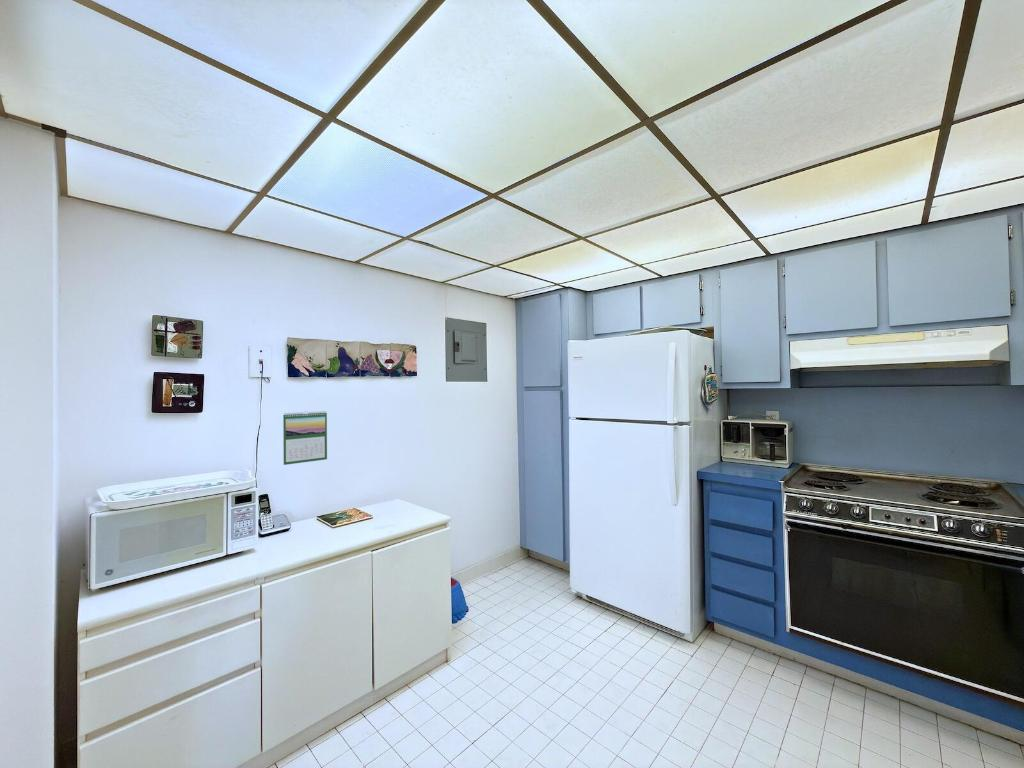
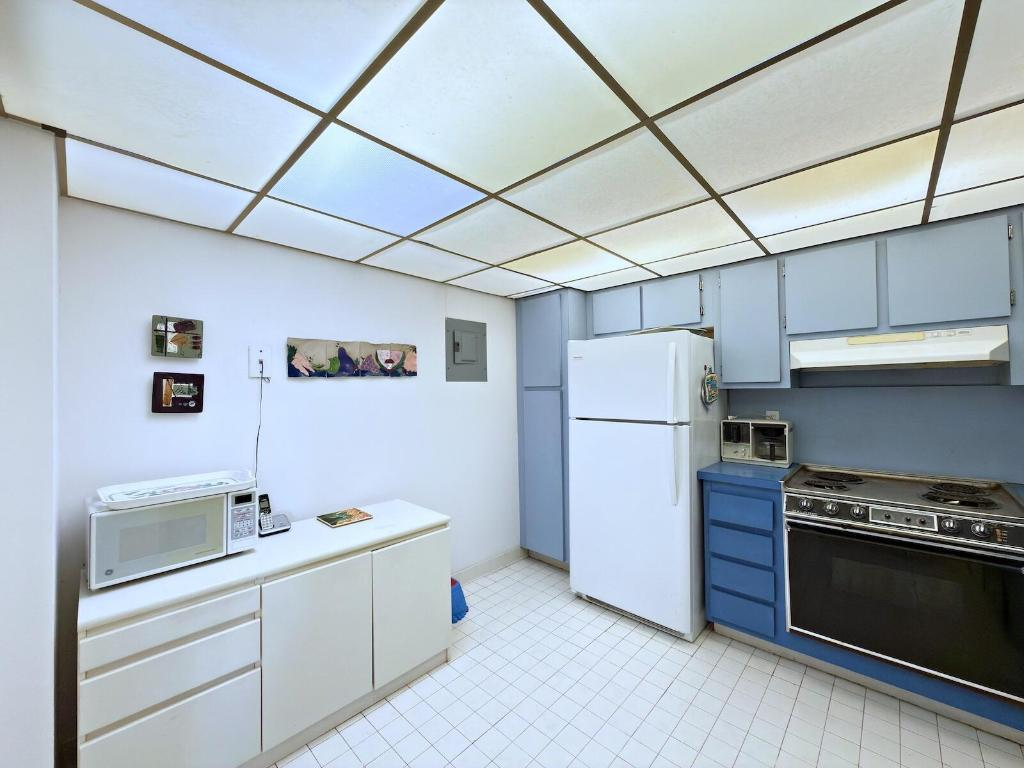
- calendar [282,410,328,466]
